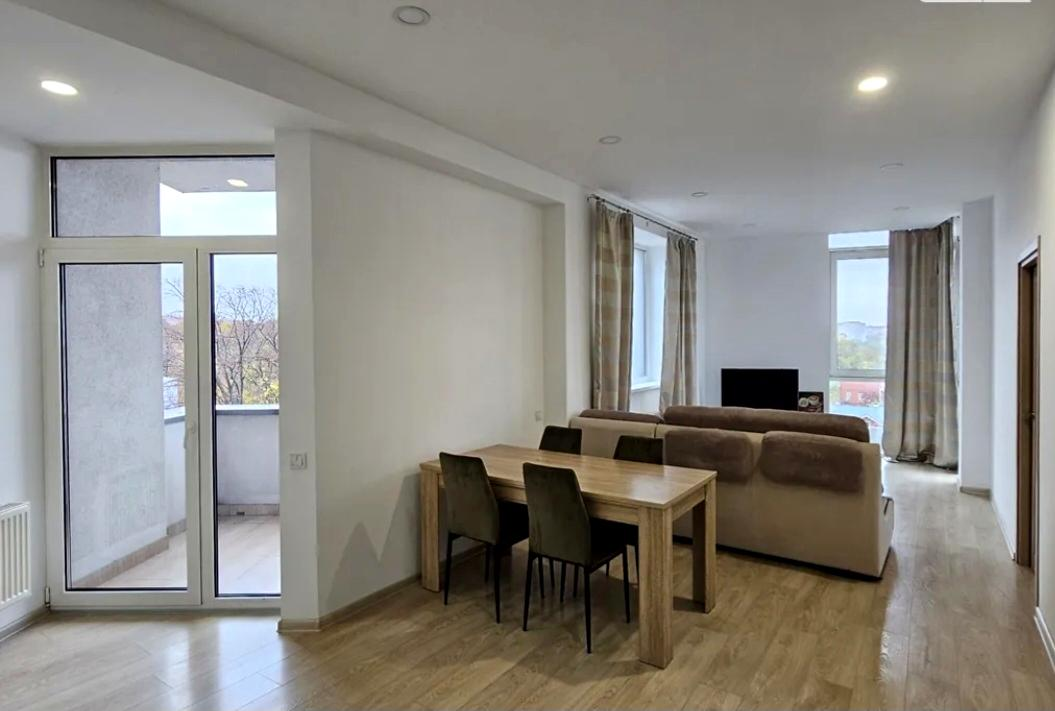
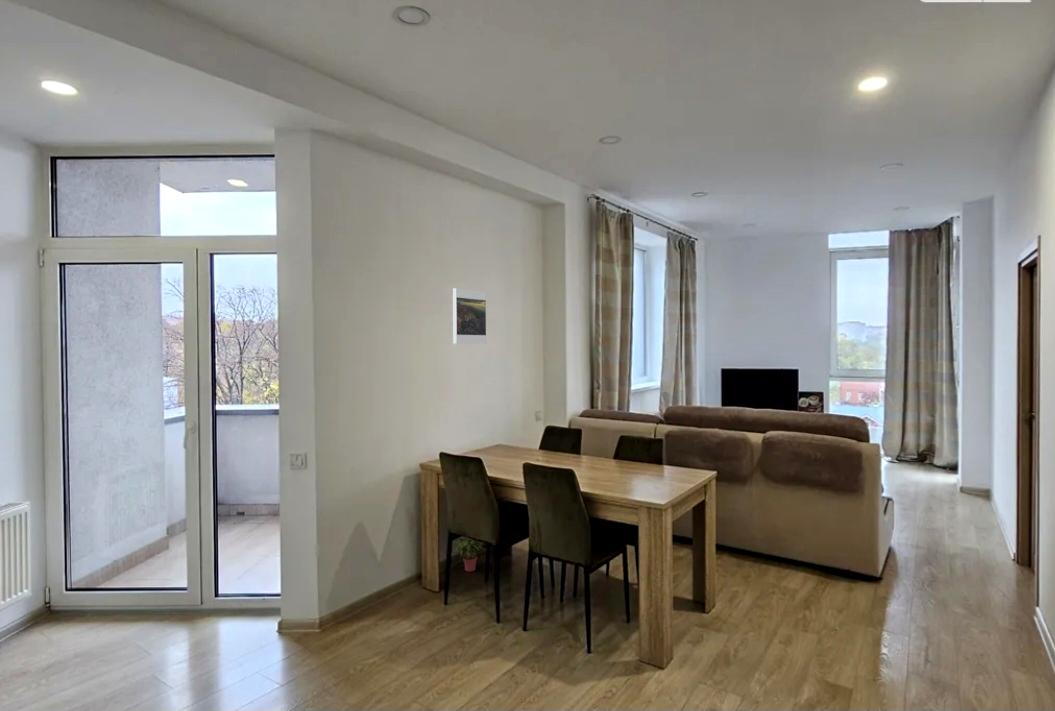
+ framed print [452,287,487,345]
+ potted plant [454,537,484,572]
